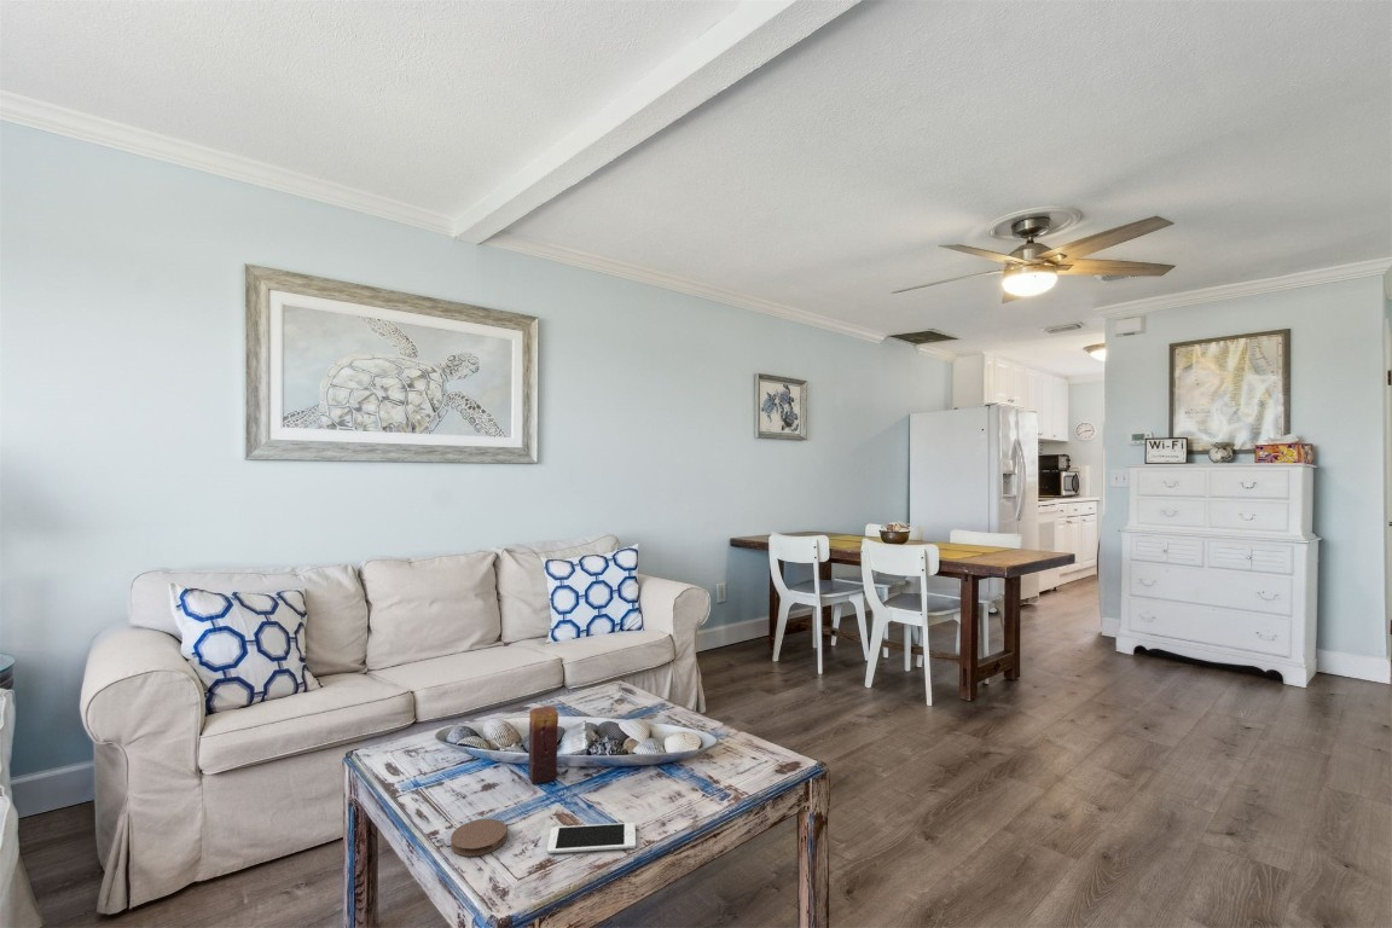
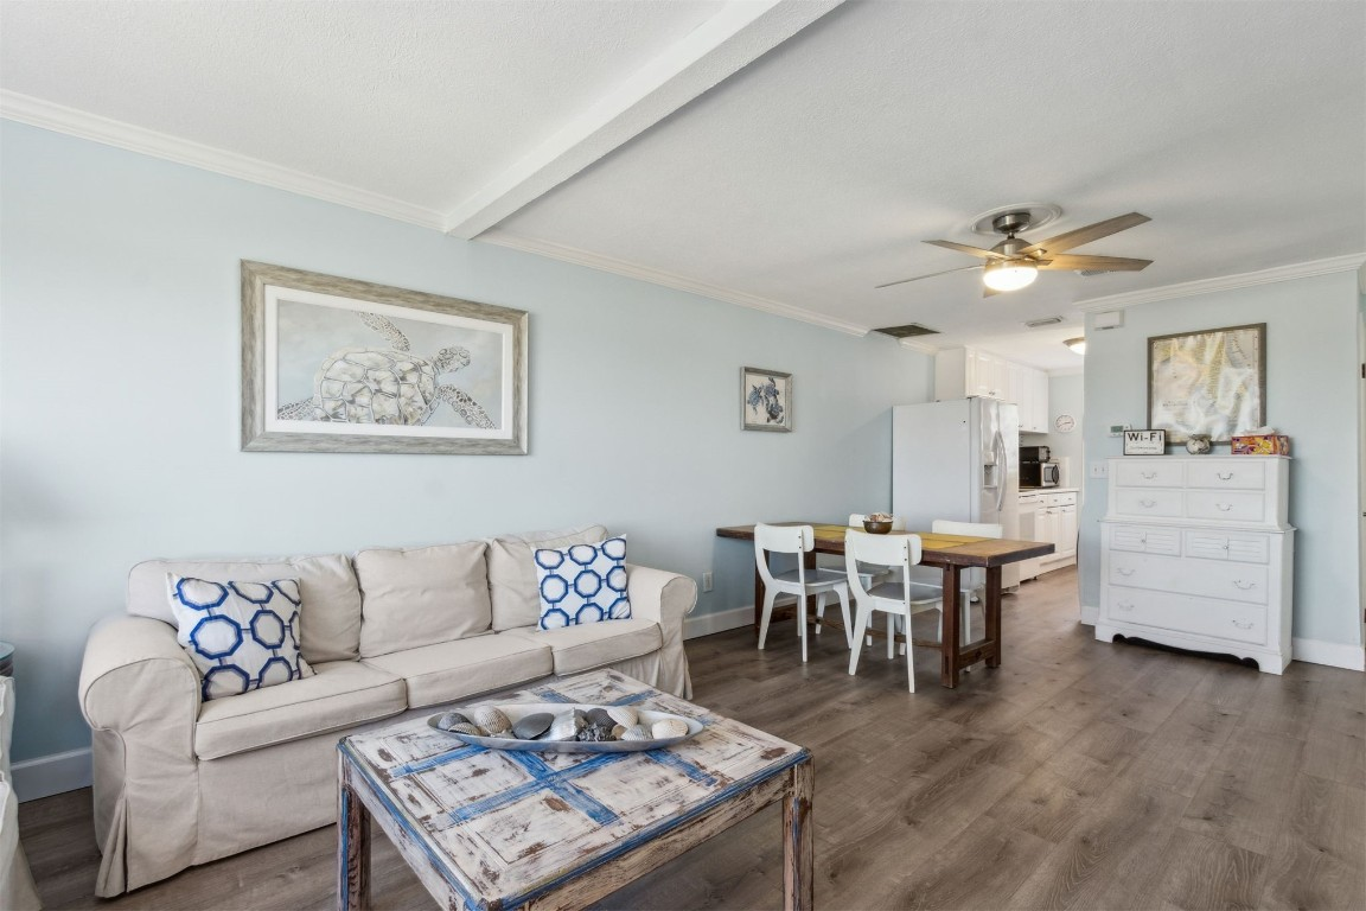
- cell phone [546,822,637,854]
- candle [527,704,559,785]
- coaster [450,818,507,858]
